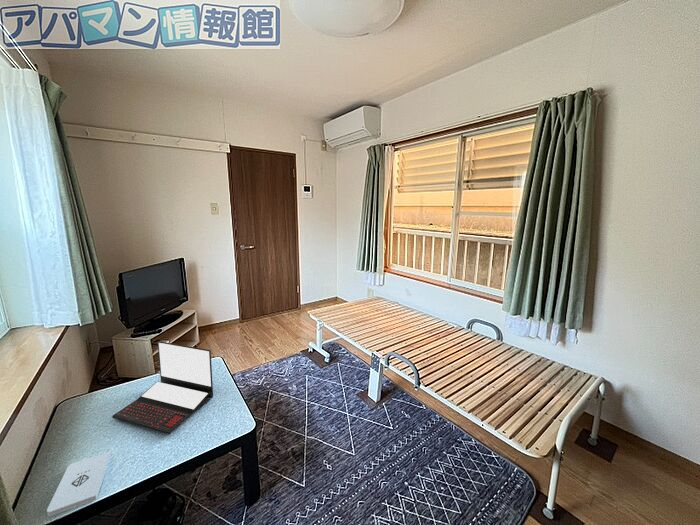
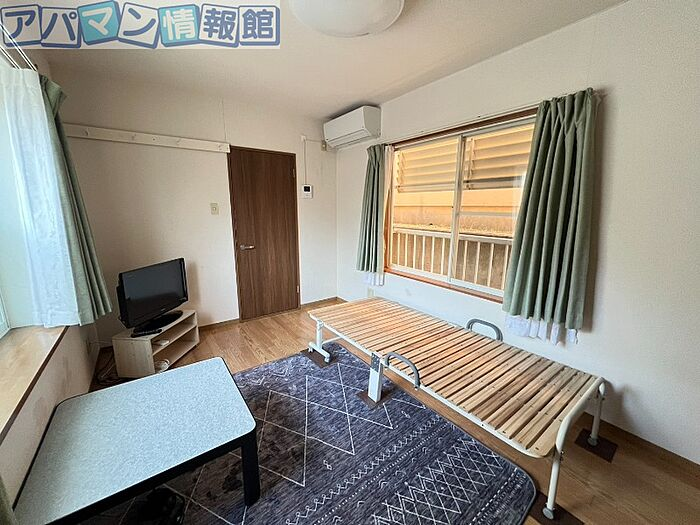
- notepad [46,451,112,517]
- laptop [111,340,214,435]
